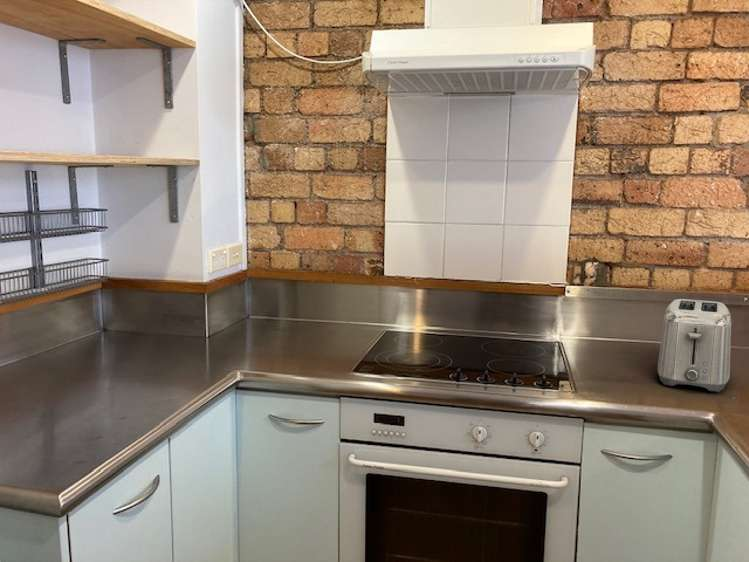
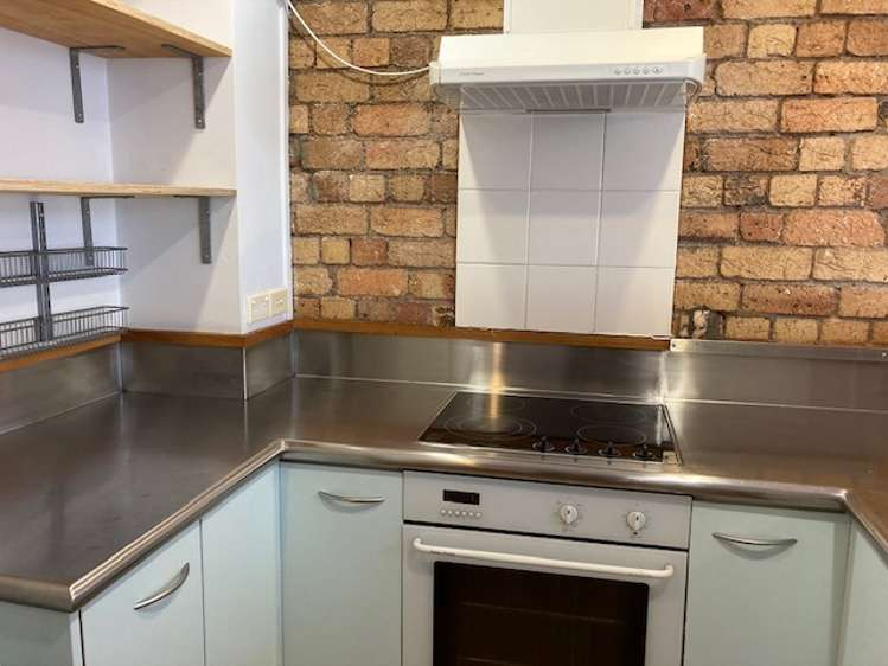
- toaster [657,298,732,393]
